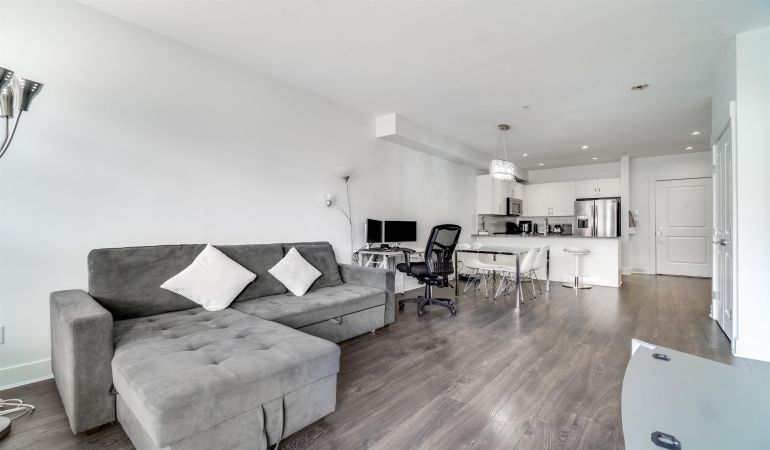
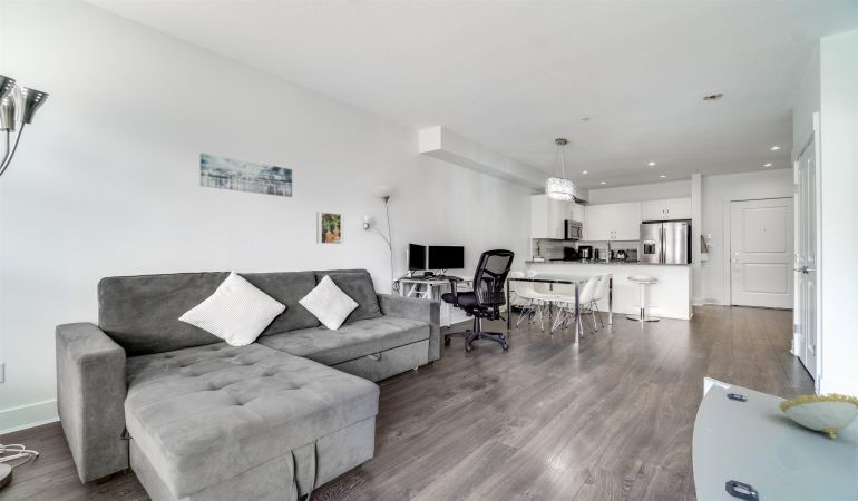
+ decorative bowl [778,392,858,440]
+ wall art [198,151,293,198]
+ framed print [315,210,344,245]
